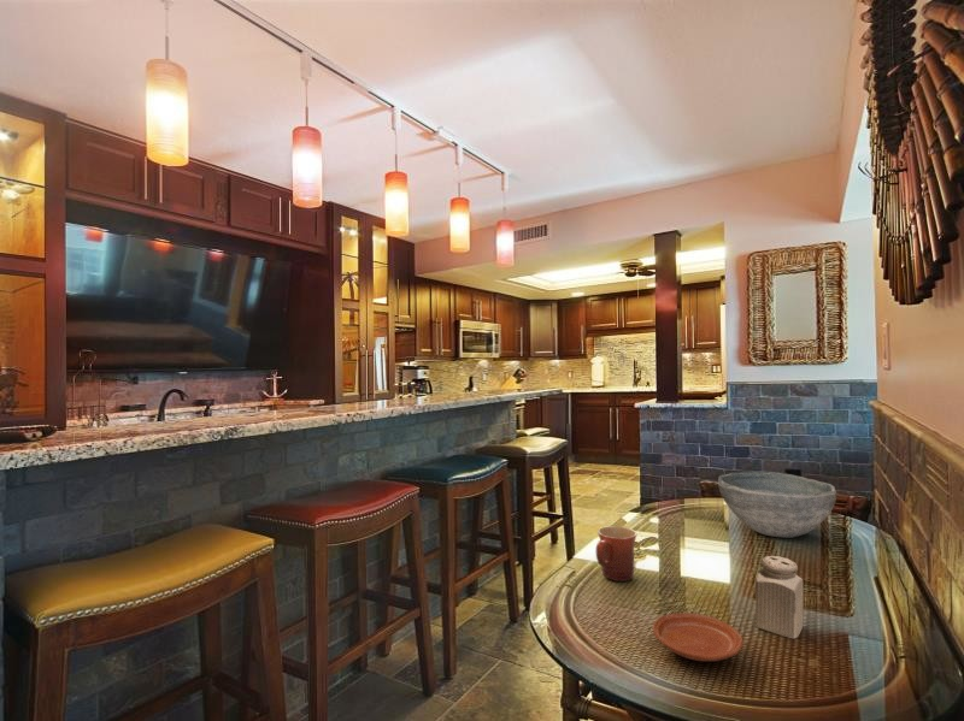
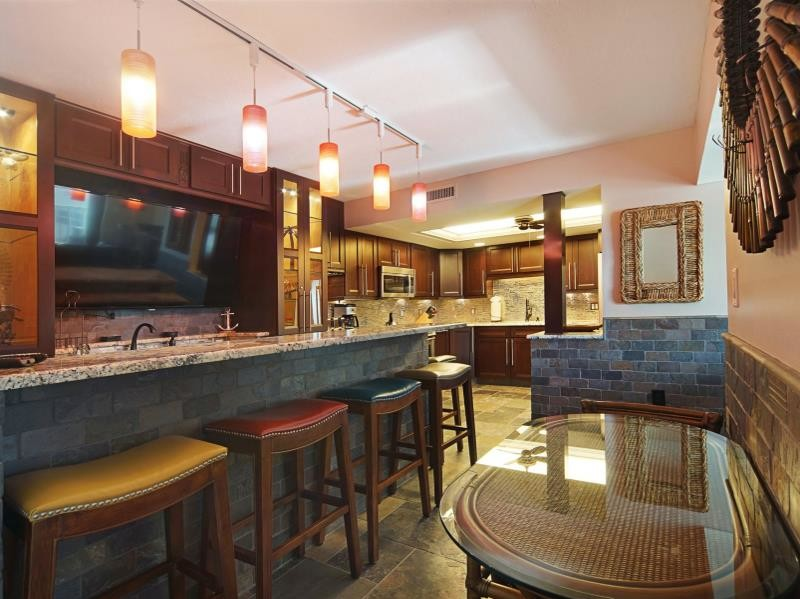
- mug [595,525,637,583]
- salt shaker [754,555,805,639]
- plate [652,611,743,662]
- bowl [717,471,837,539]
